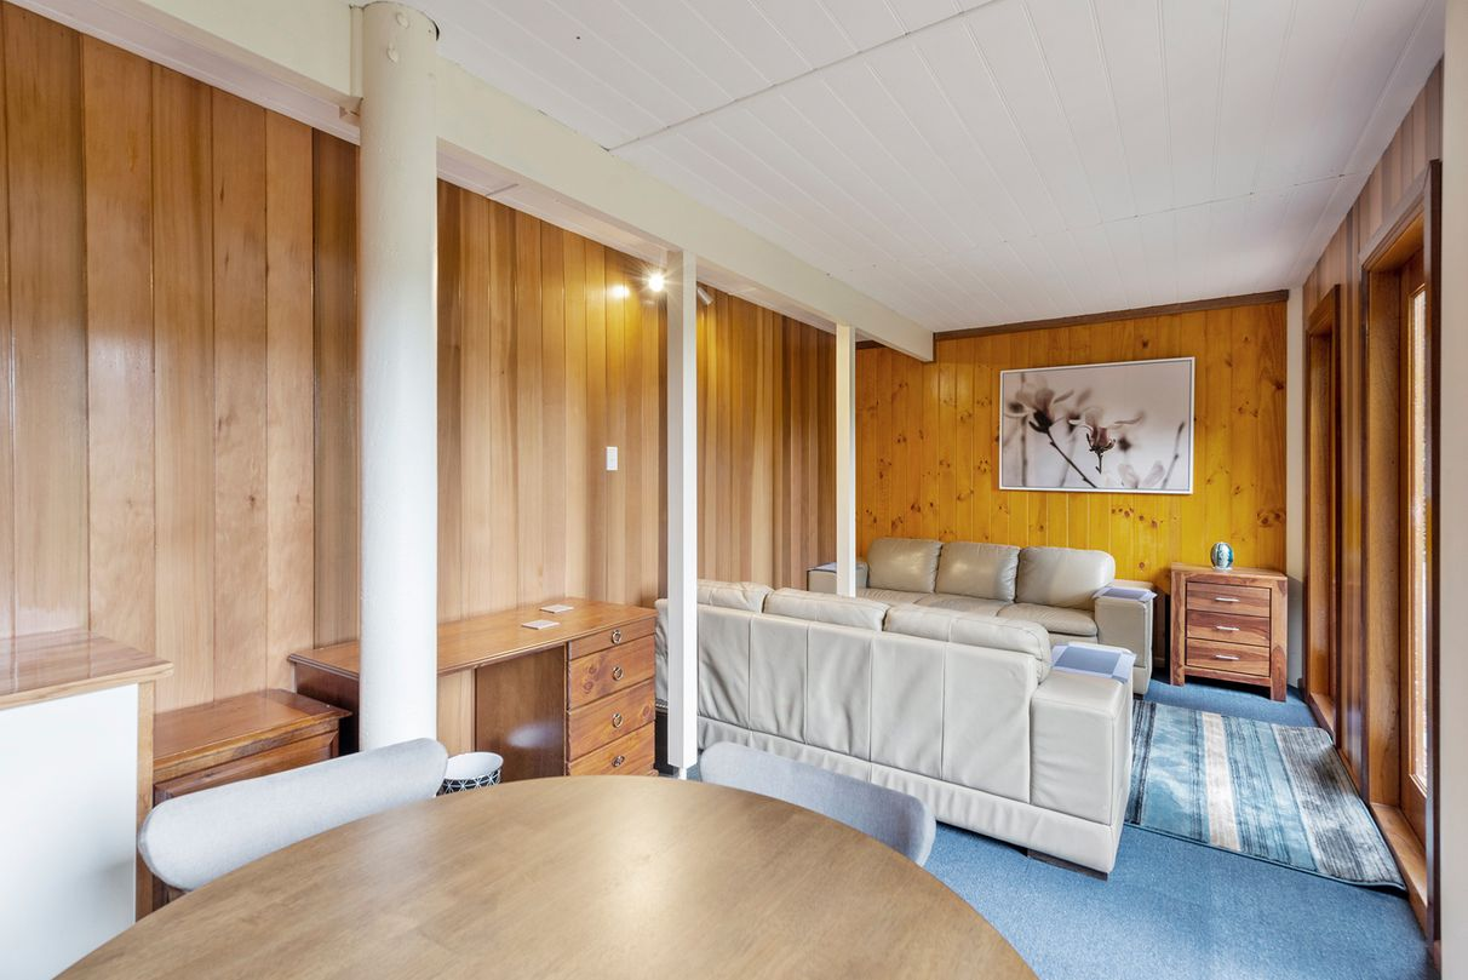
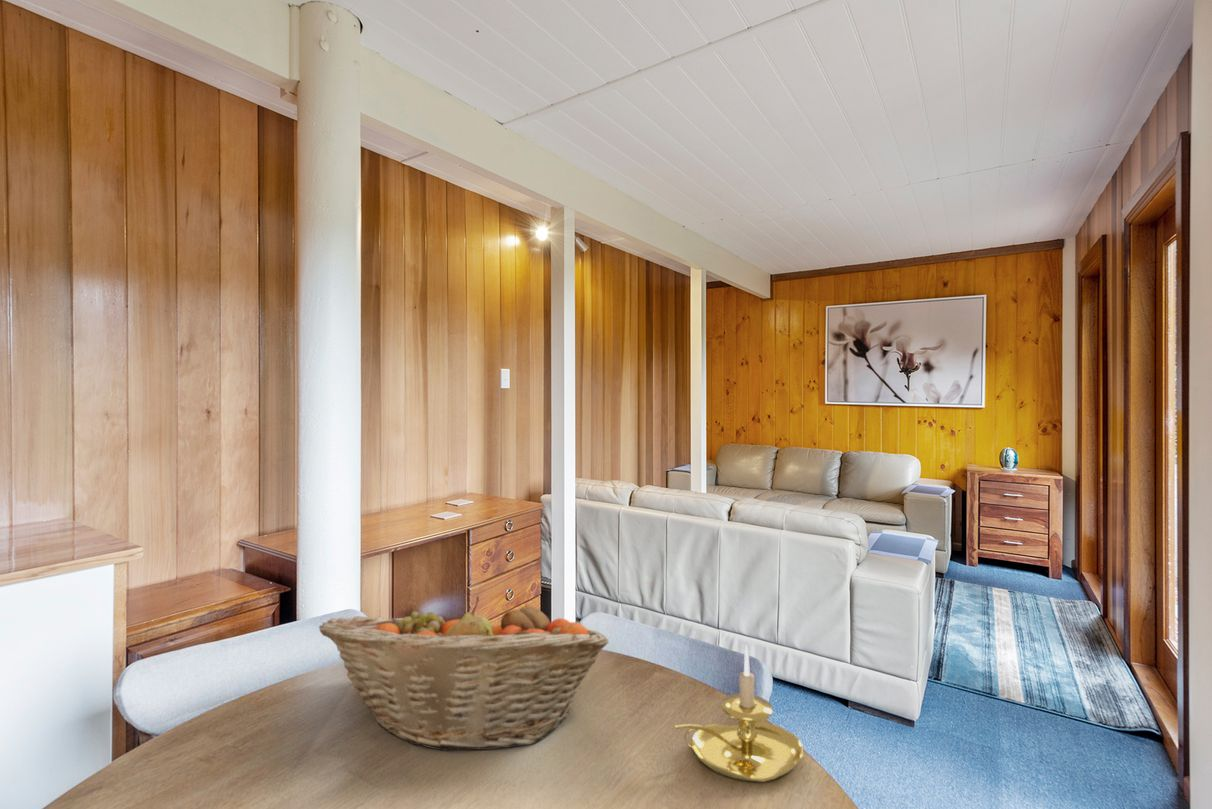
+ fruit basket [318,596,610,752]
+ candle holder [674,644,804,783]
